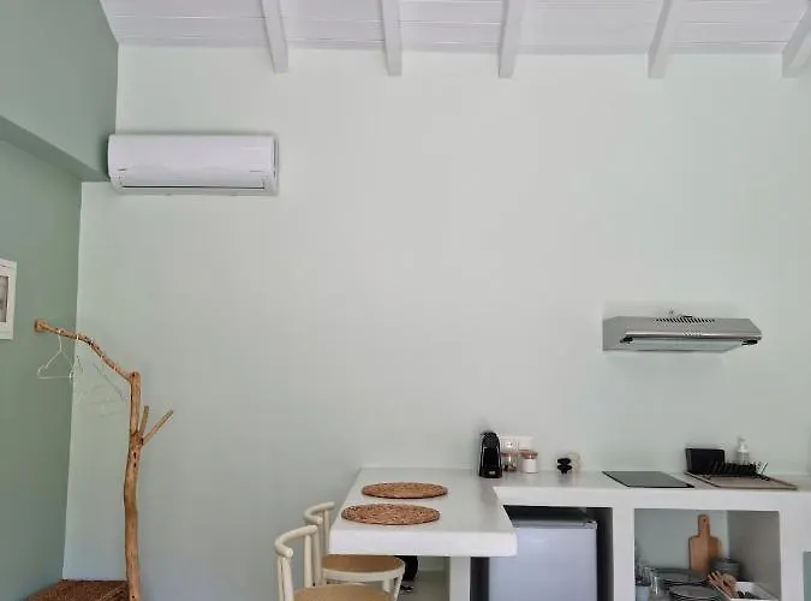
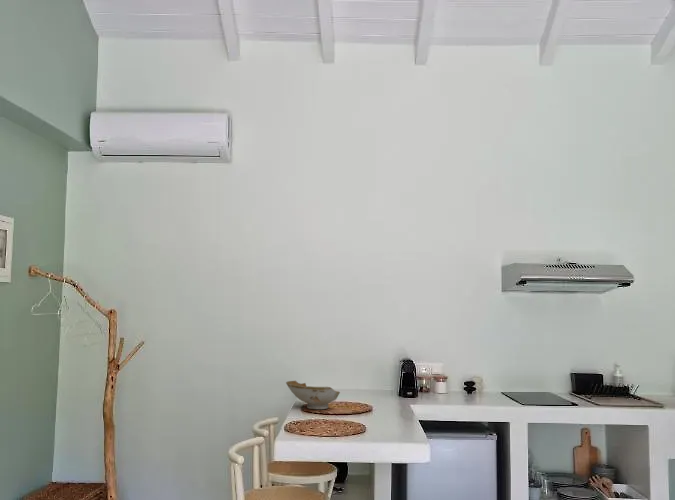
+ bowl [285,380,341,410]
